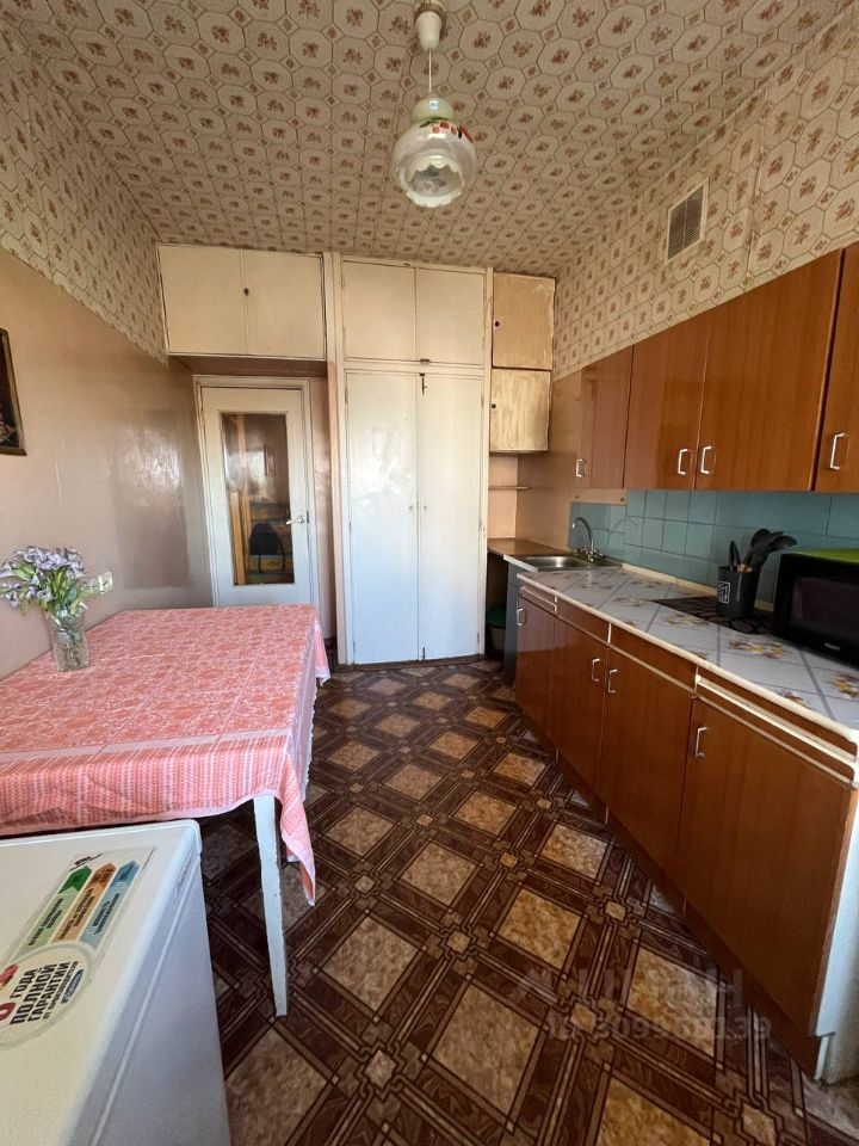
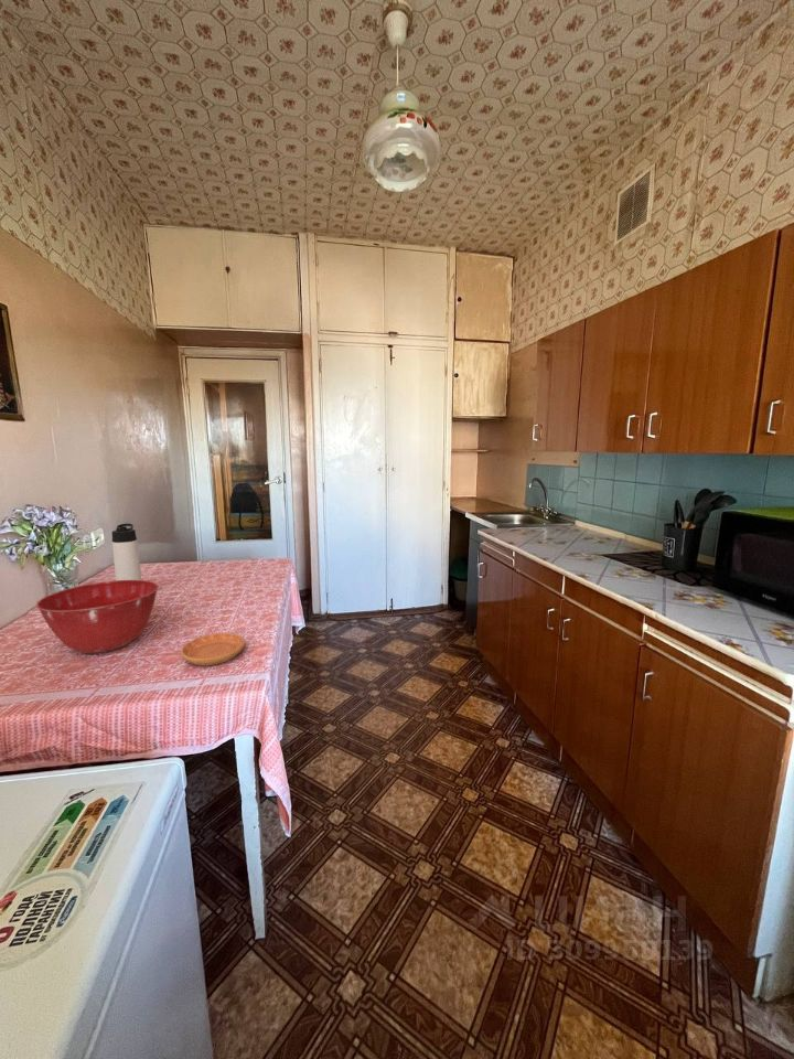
+ saucer [180,631,246,666]
+ mixing bowl [35,579,160,654]
+ thermos bottle [110,523,143,580]
